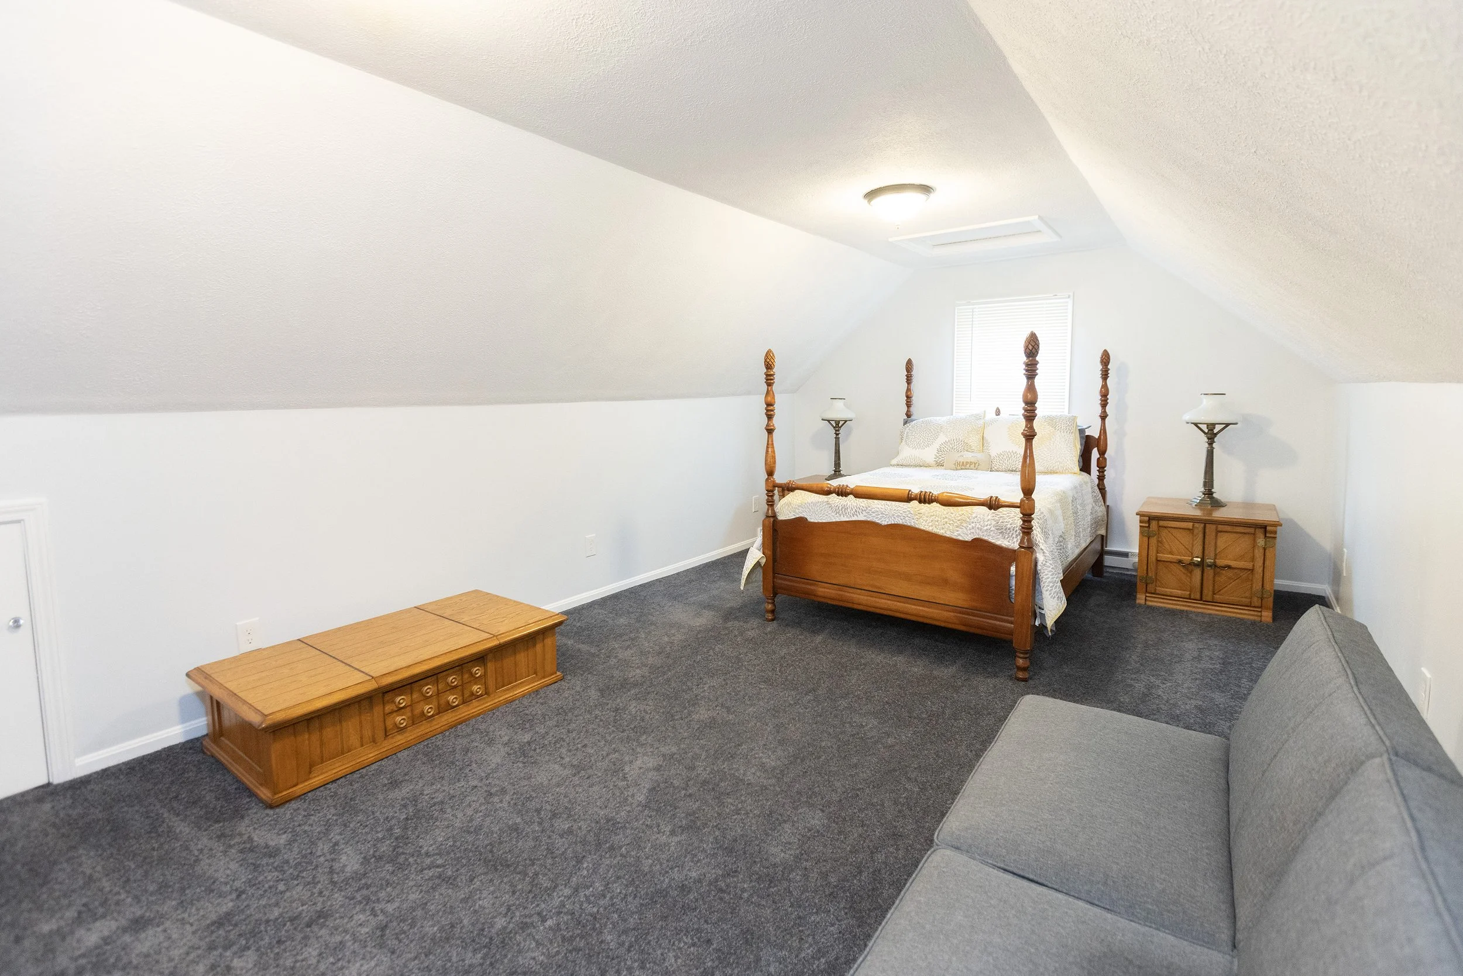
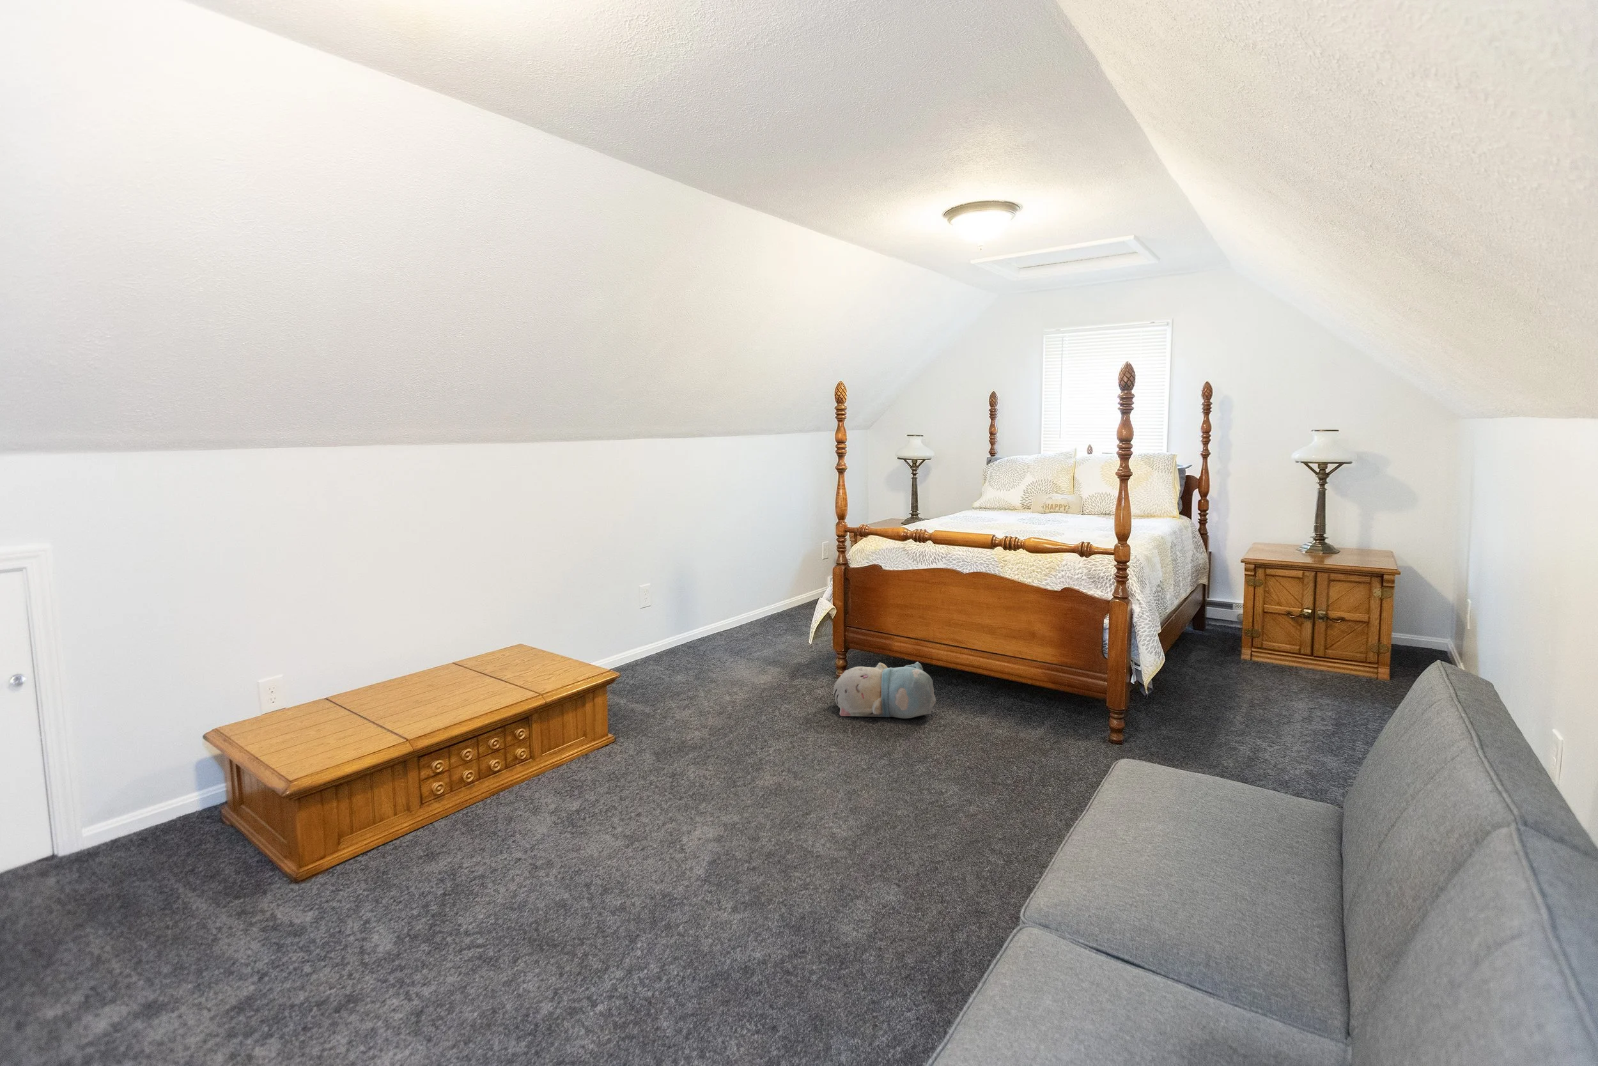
+ plush toy [832,661,936,719]
